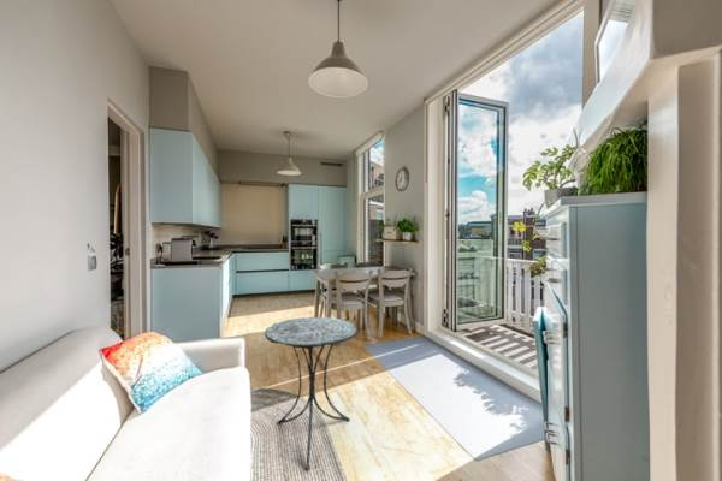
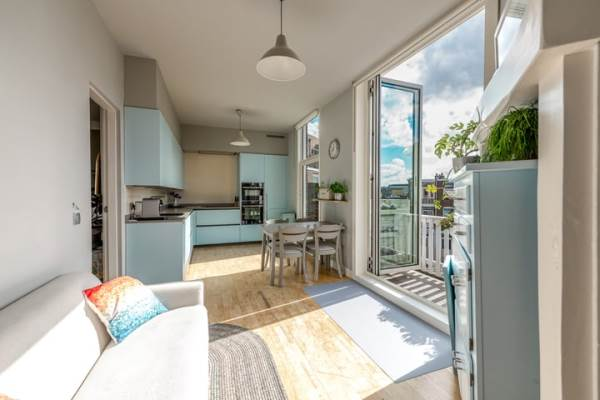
- side table [264,316,359,471]
